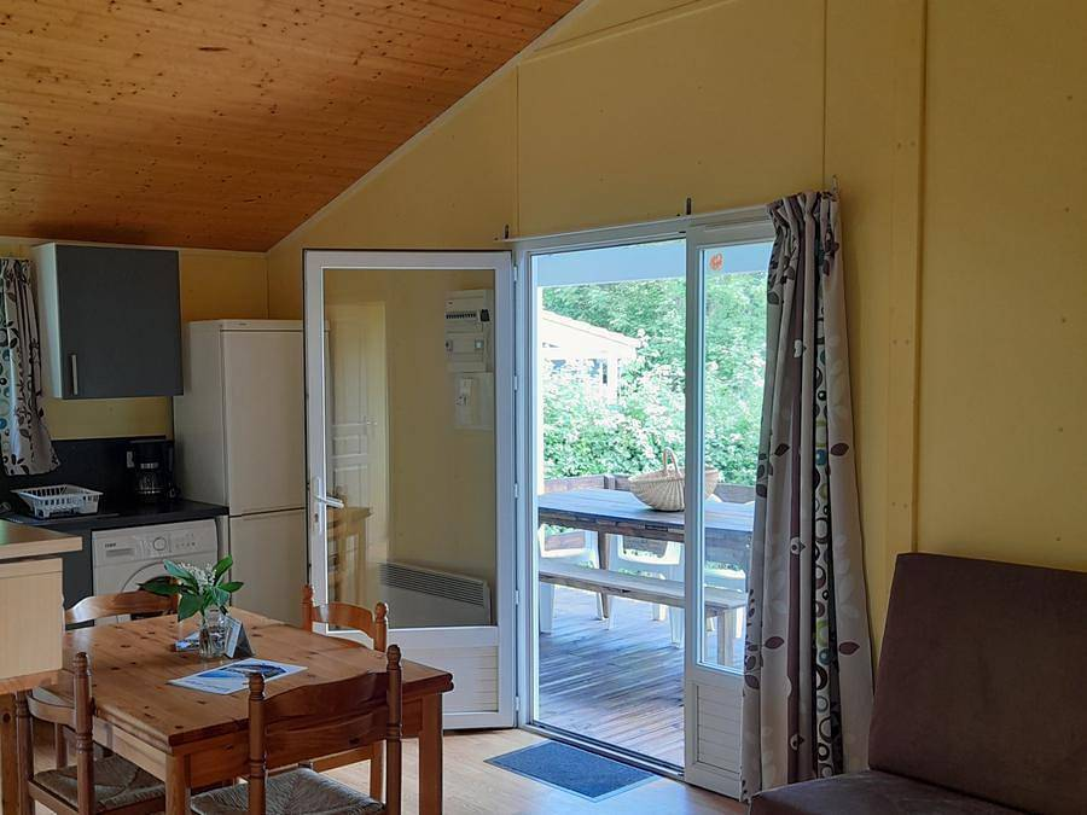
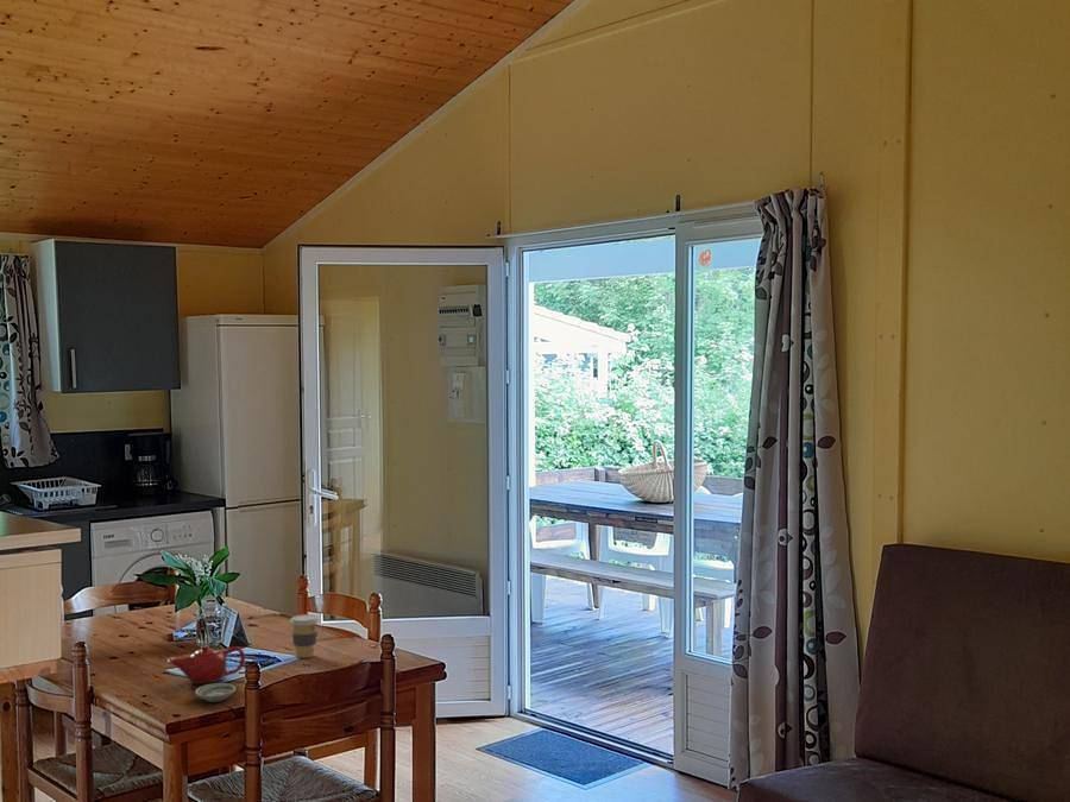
+ coffee cup [289,613,320,659]
+ teapot [166,645,246,684]
+ saucer [194,682,237,703]
